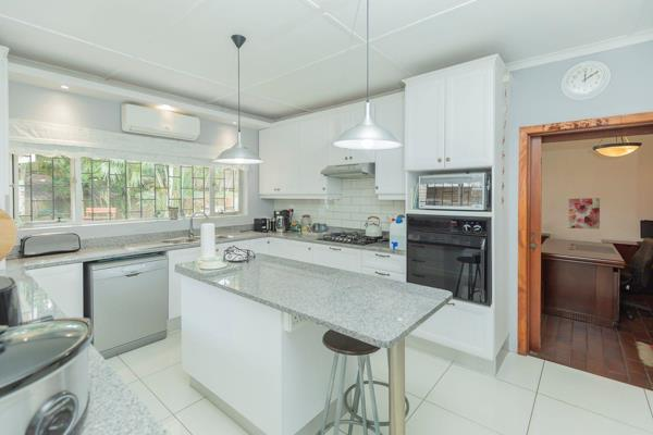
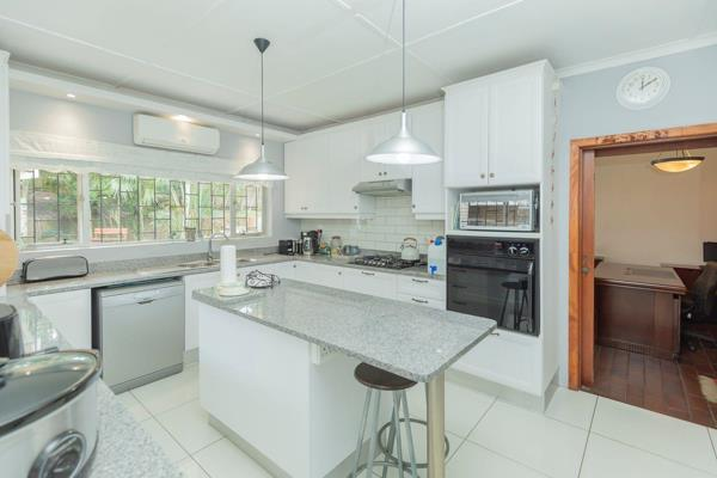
- wall art [568,197,601,229]
